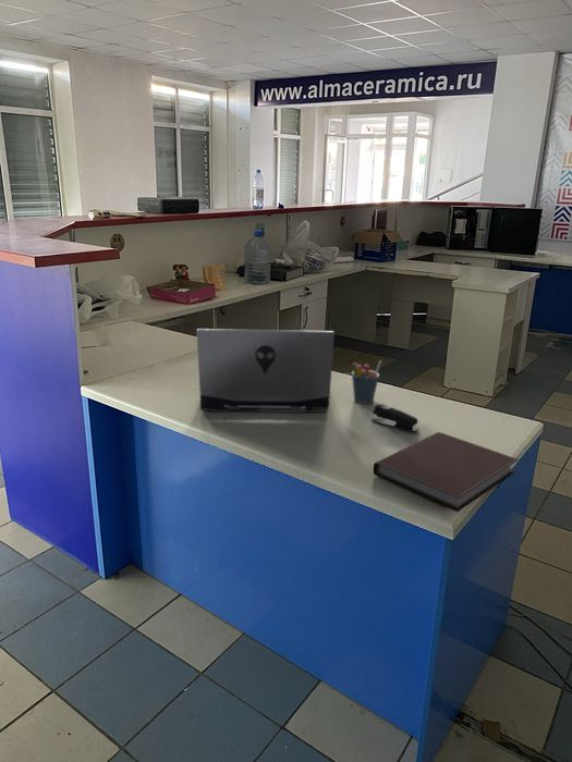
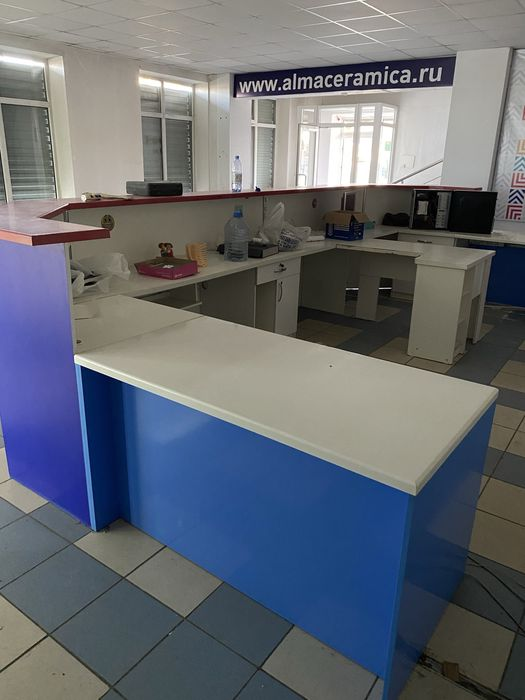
- notebook [373,431,519,513]
- laptop computer [196,328,336,414]
- stapler [370,402,421,433]
- pen holder [351,359,382,405]
